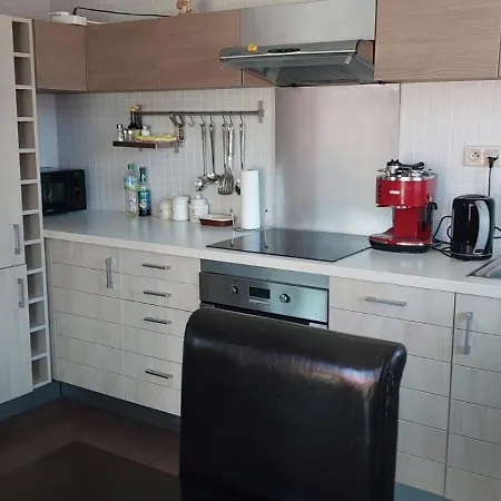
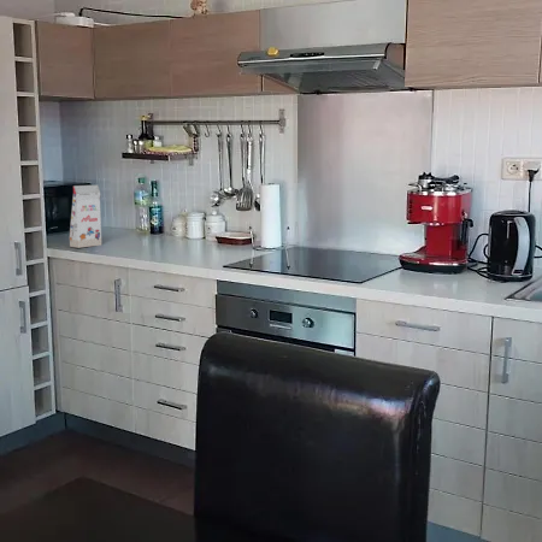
+ gift box [69,184,102,249]
